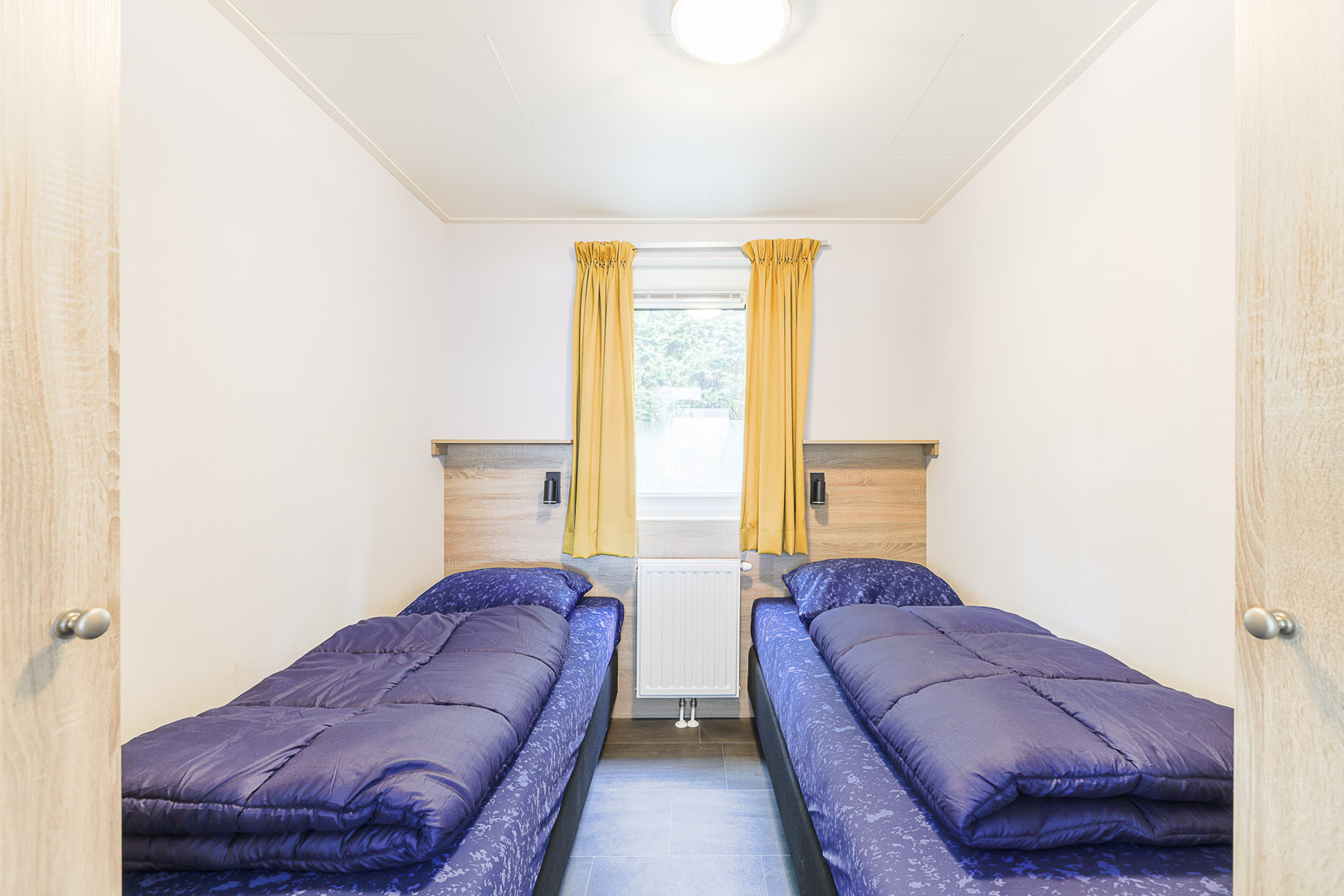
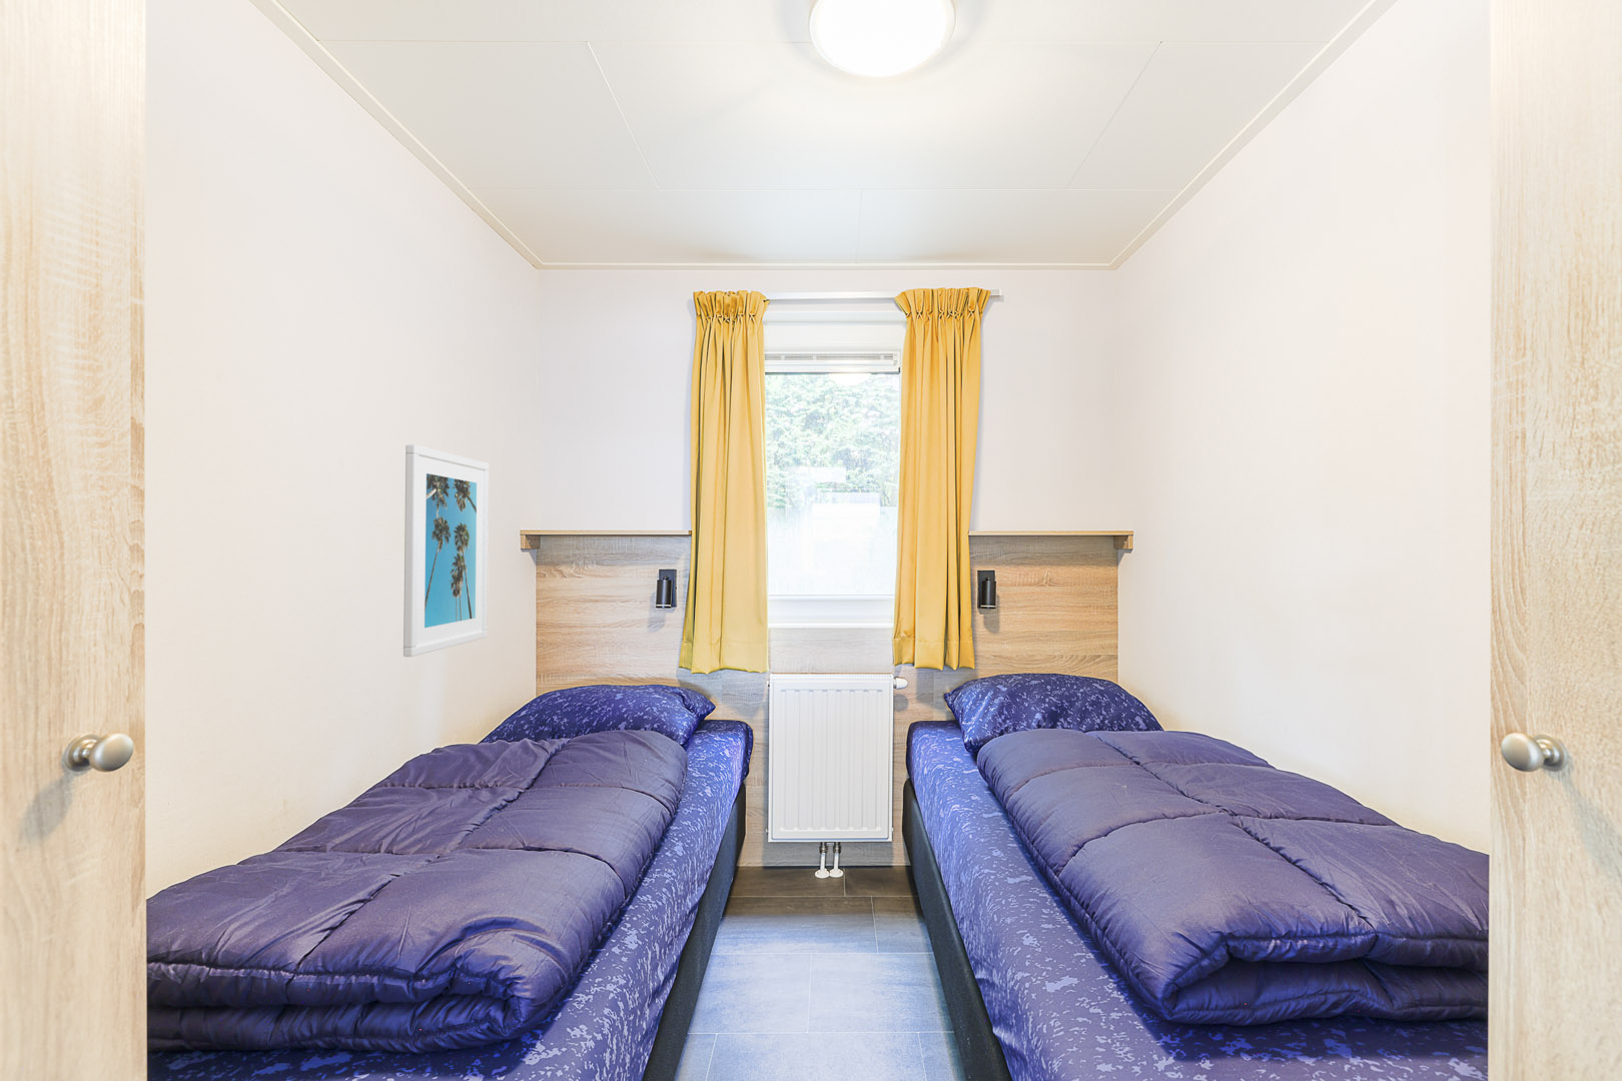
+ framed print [403,444,490,658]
